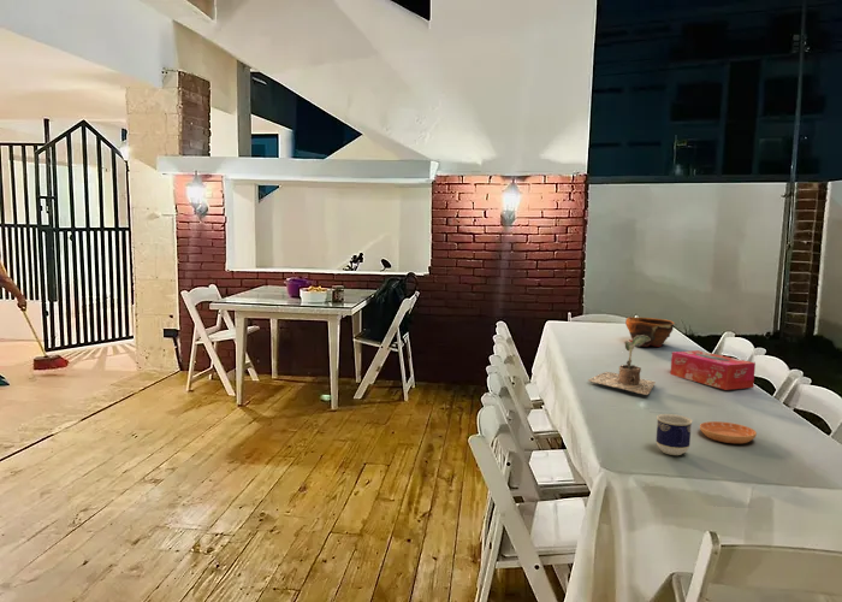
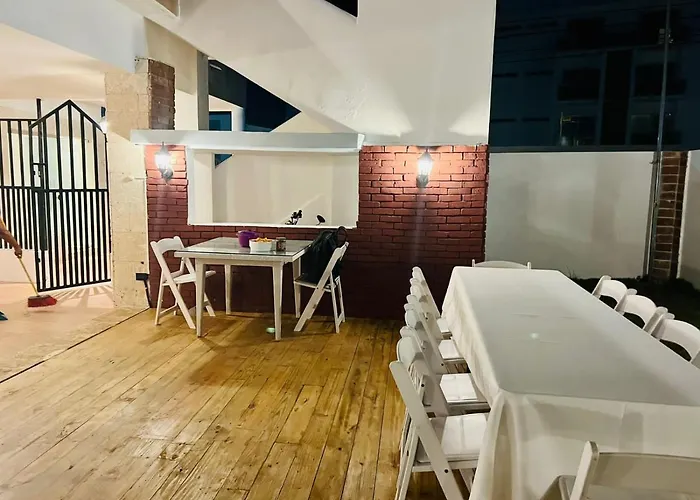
- saucer [699,420,758,444]
- cup [656,413,694,456]
- tissue box [670,349,757,391]
- bowl [624,315,676,348]
- plant [587,335,657,396]
